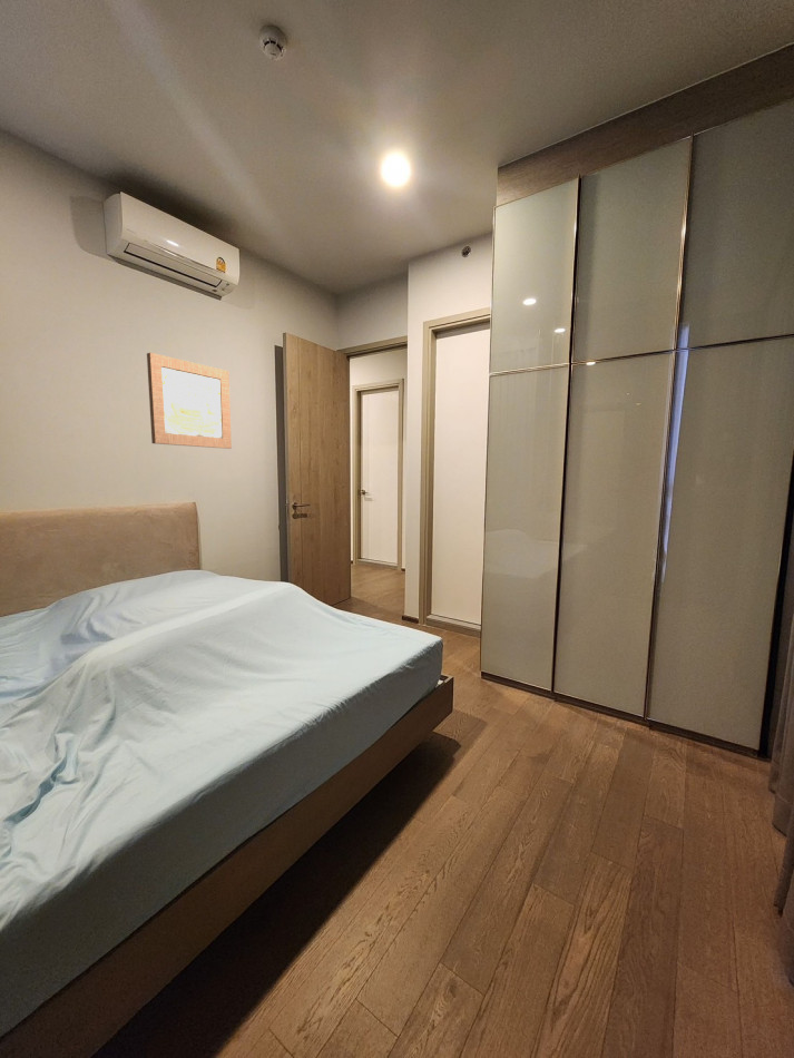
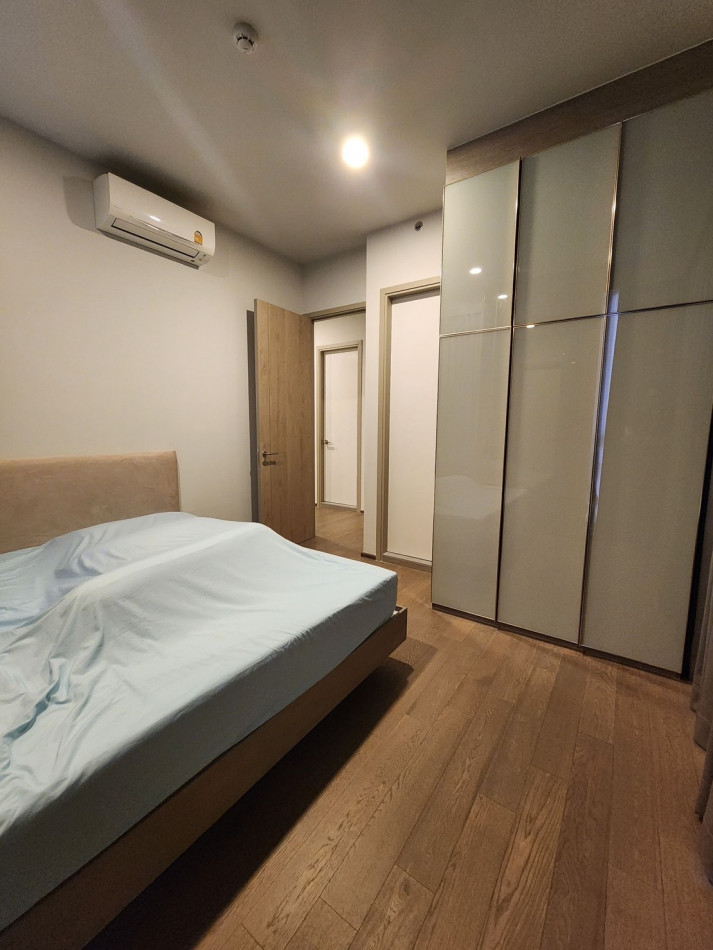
- wall art [146,352,233,450]
